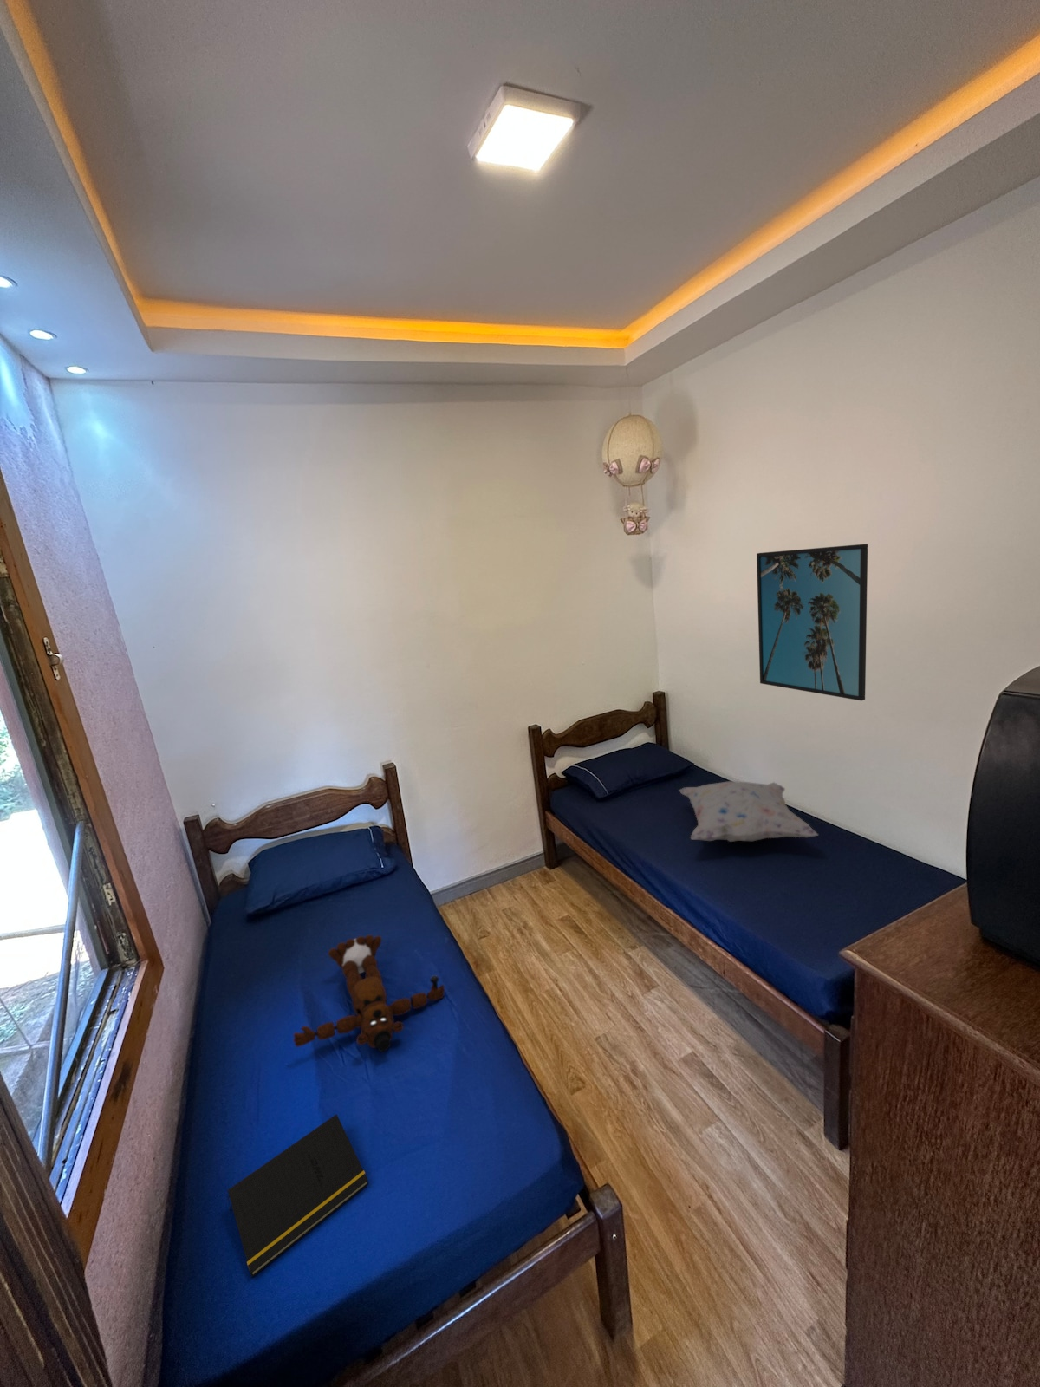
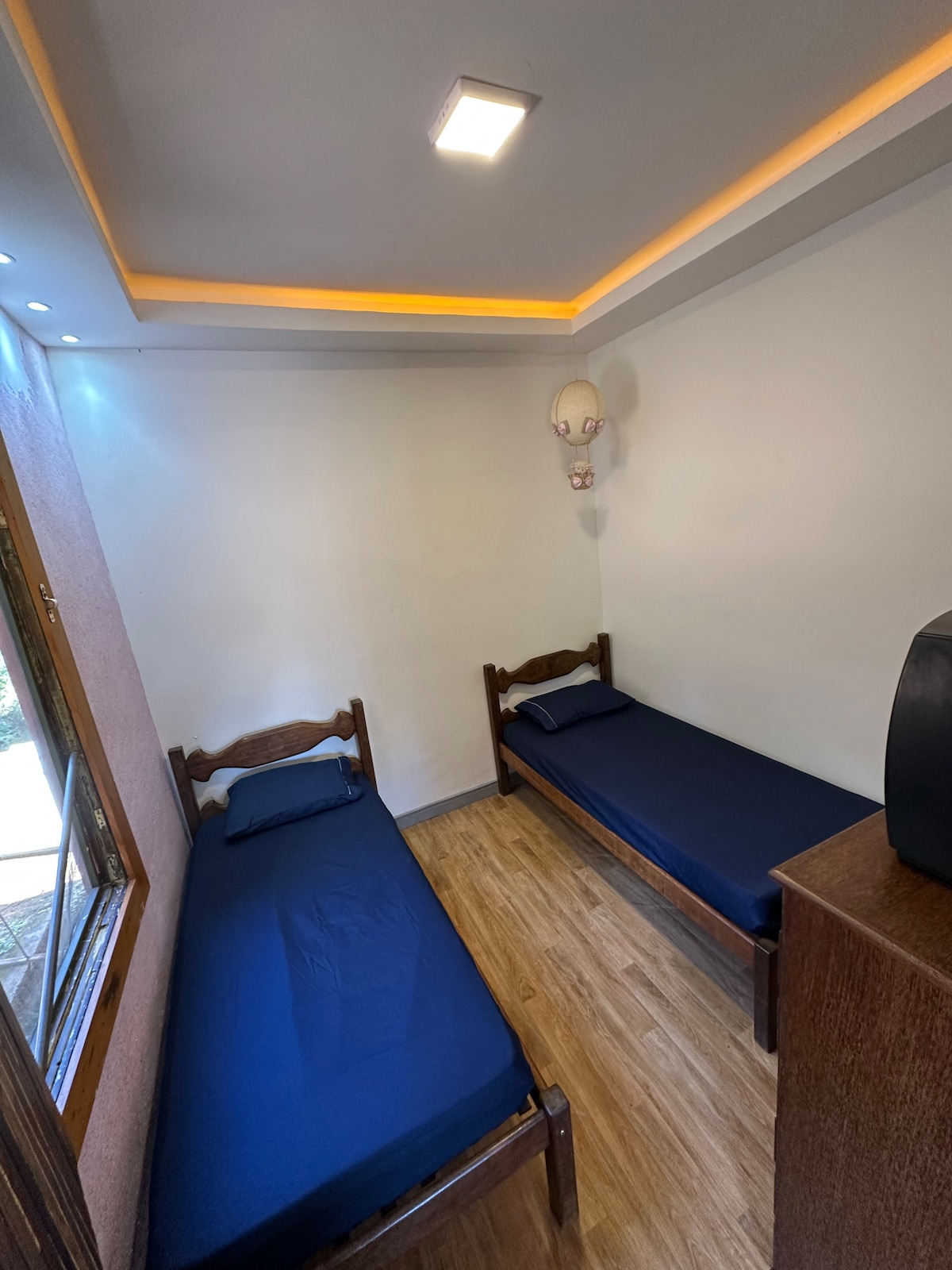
- teddy bear [292,935,446,1053]
- decorative pillow [677,780,819,843]
- notepad [227,1113,369,1279]
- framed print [756,543,868,701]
